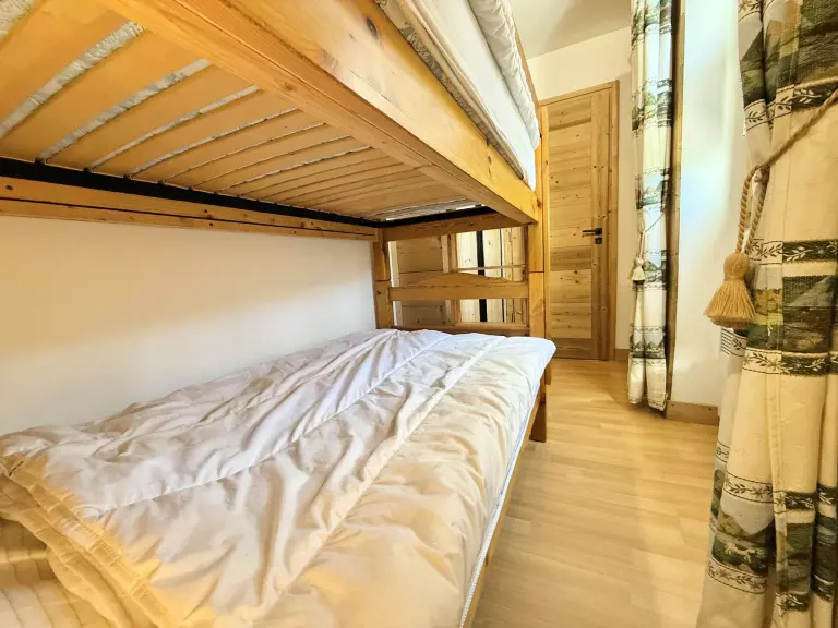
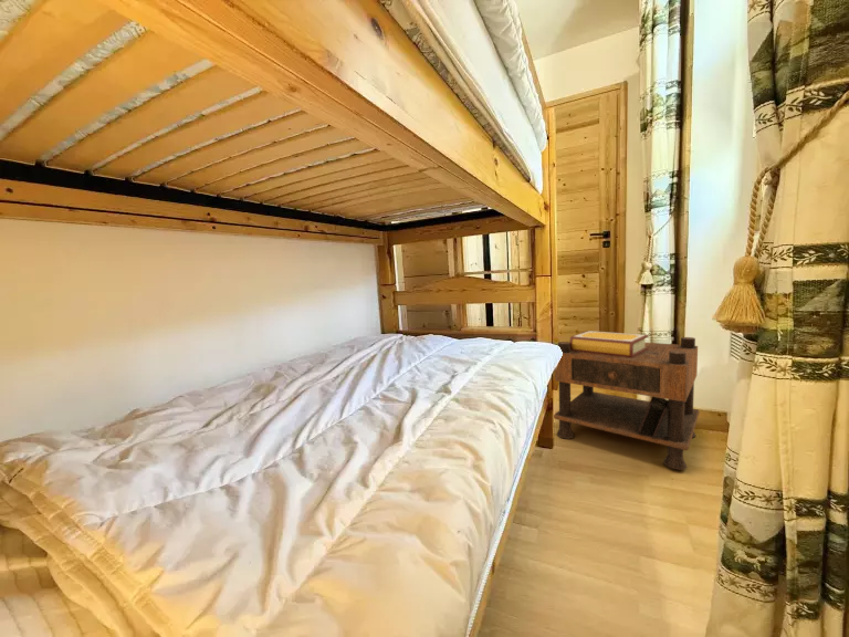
+ book [569,330,649,357]
+ nightstand [553,331,701,471]
